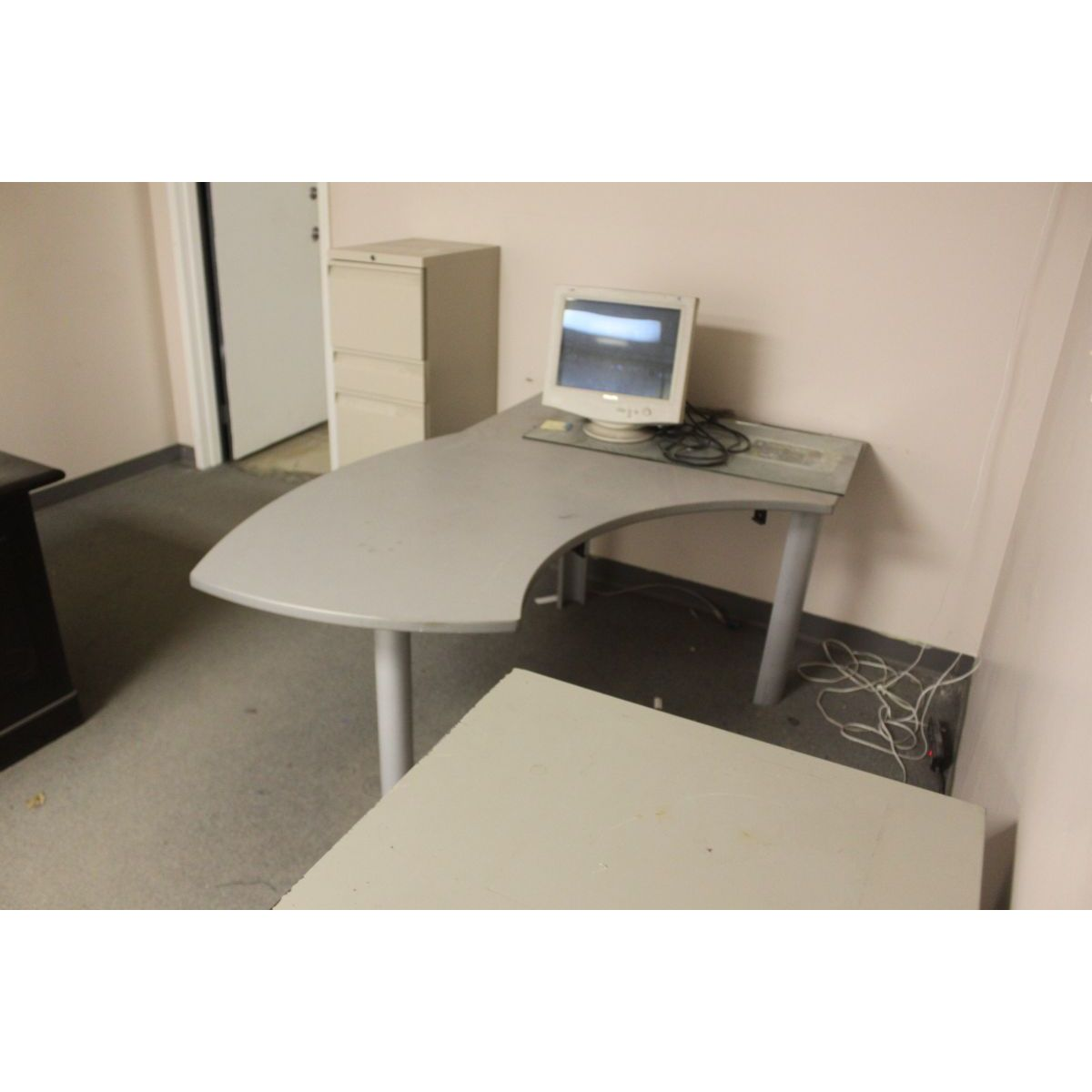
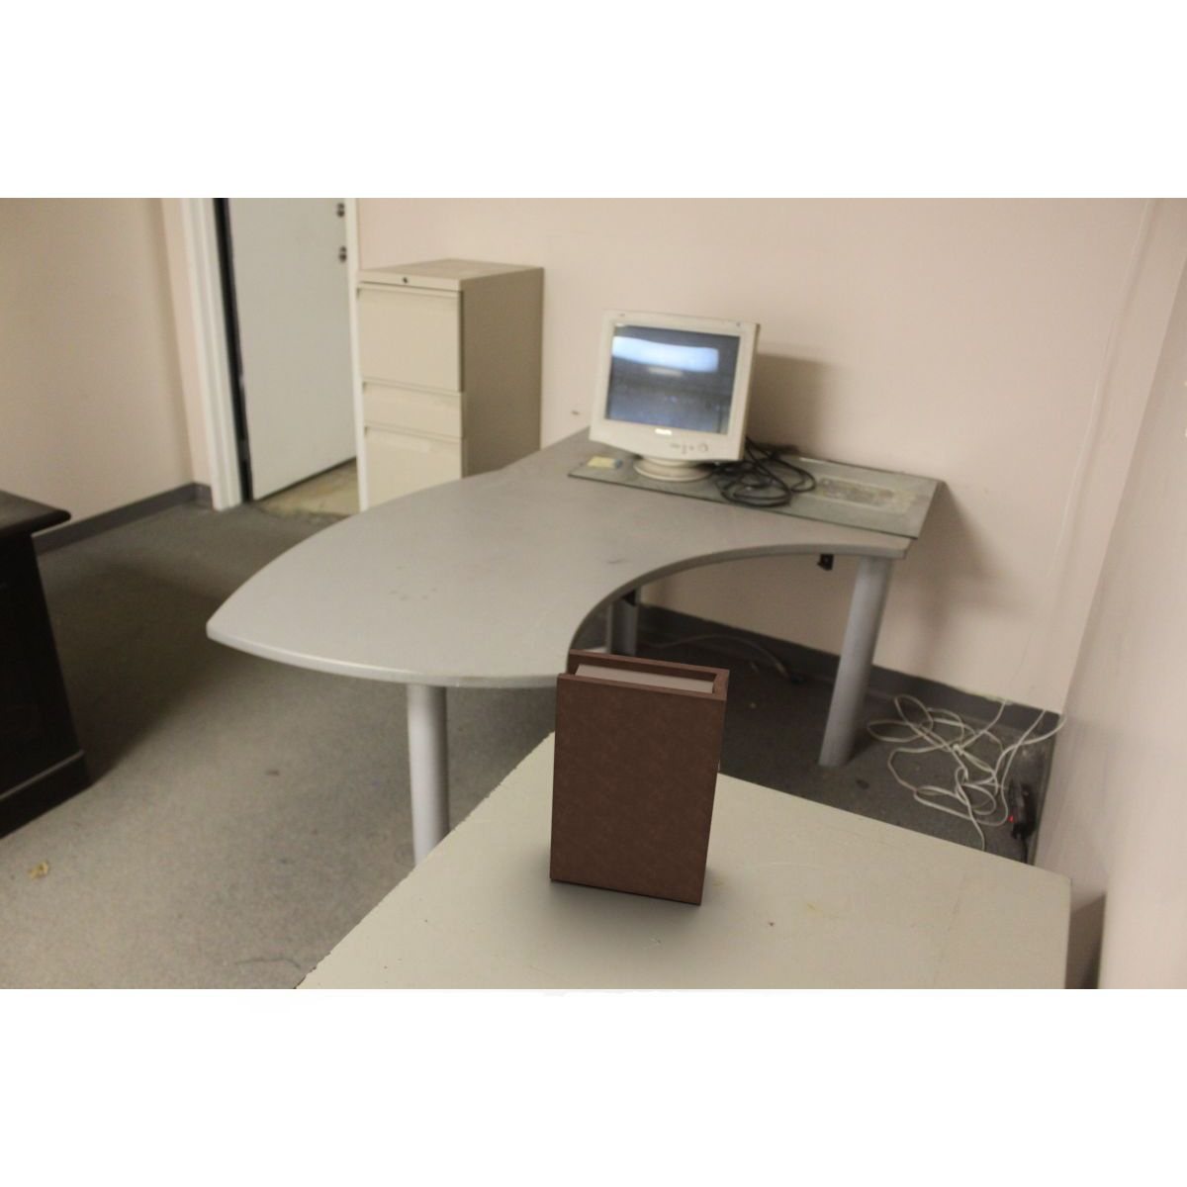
+ book [549,648,730,905]
